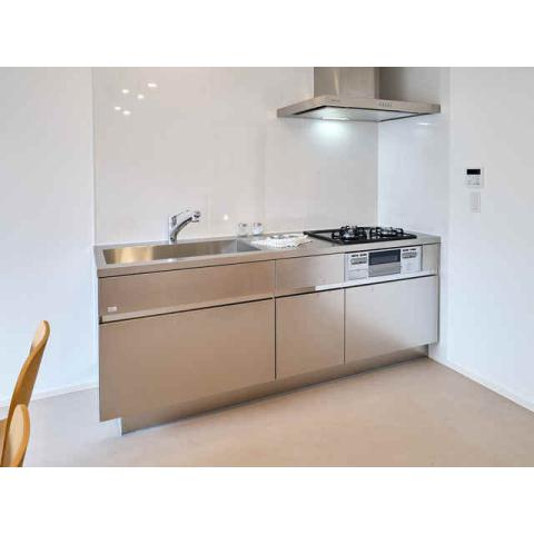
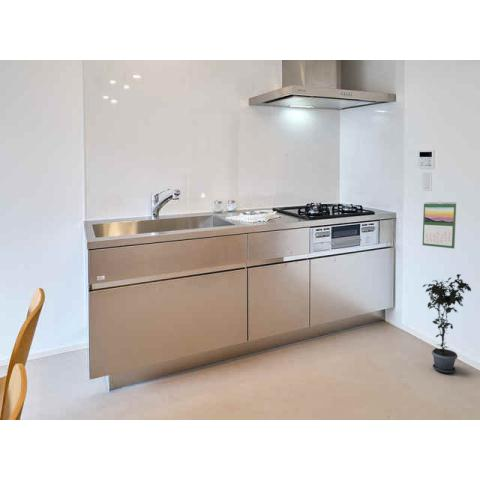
+ potted plant [422,273,472,374]
+ calendar [422,200,457,249]
